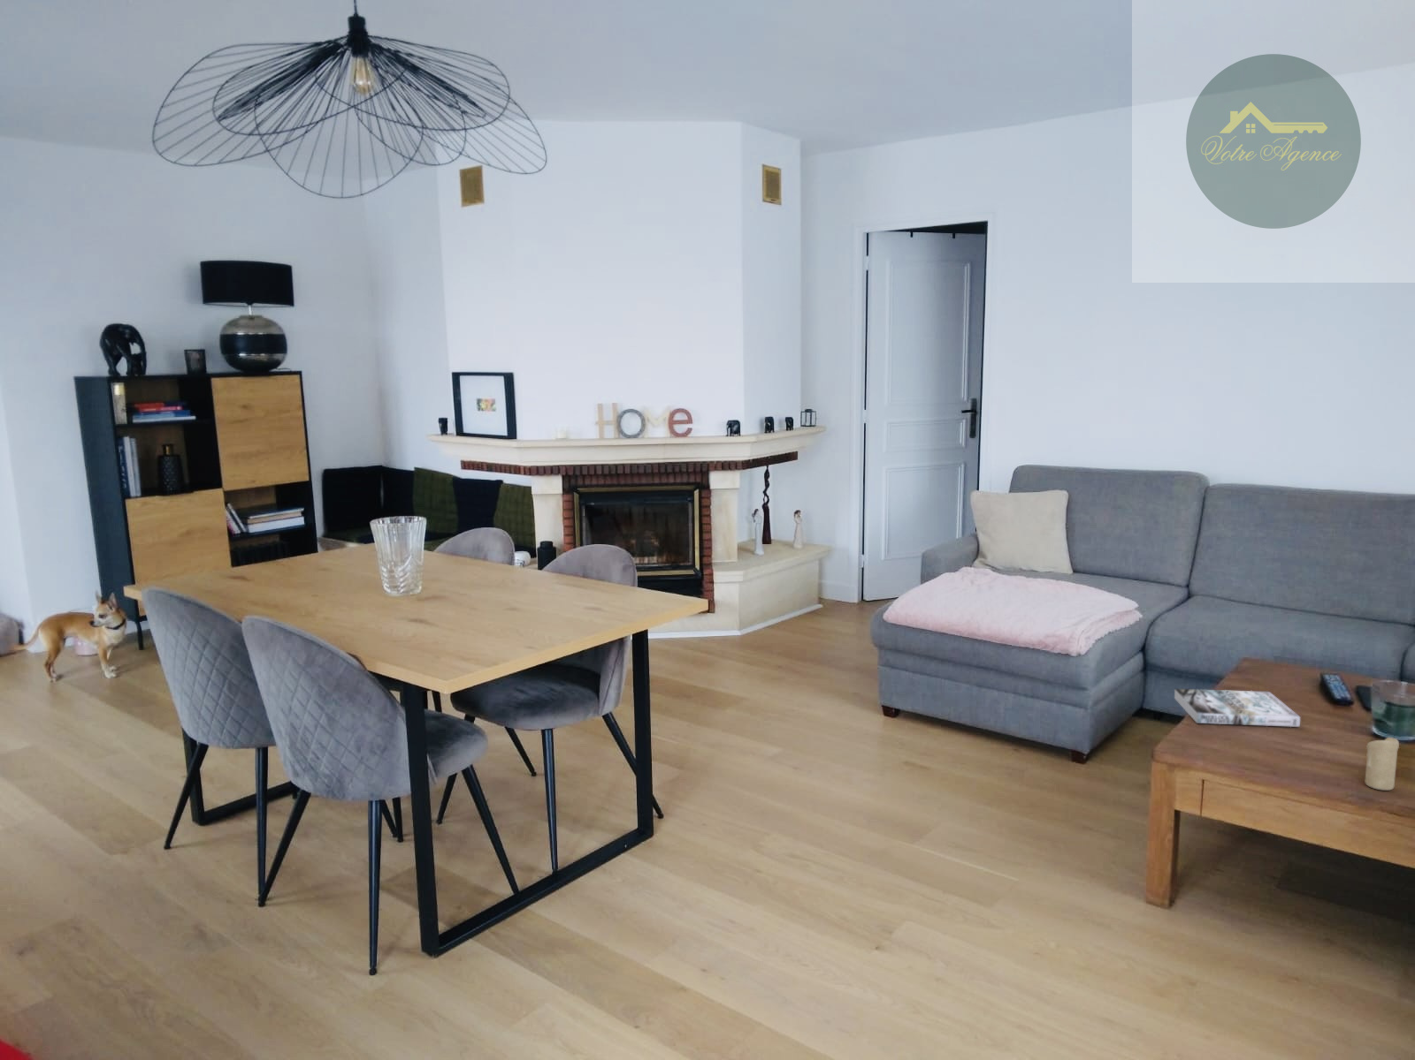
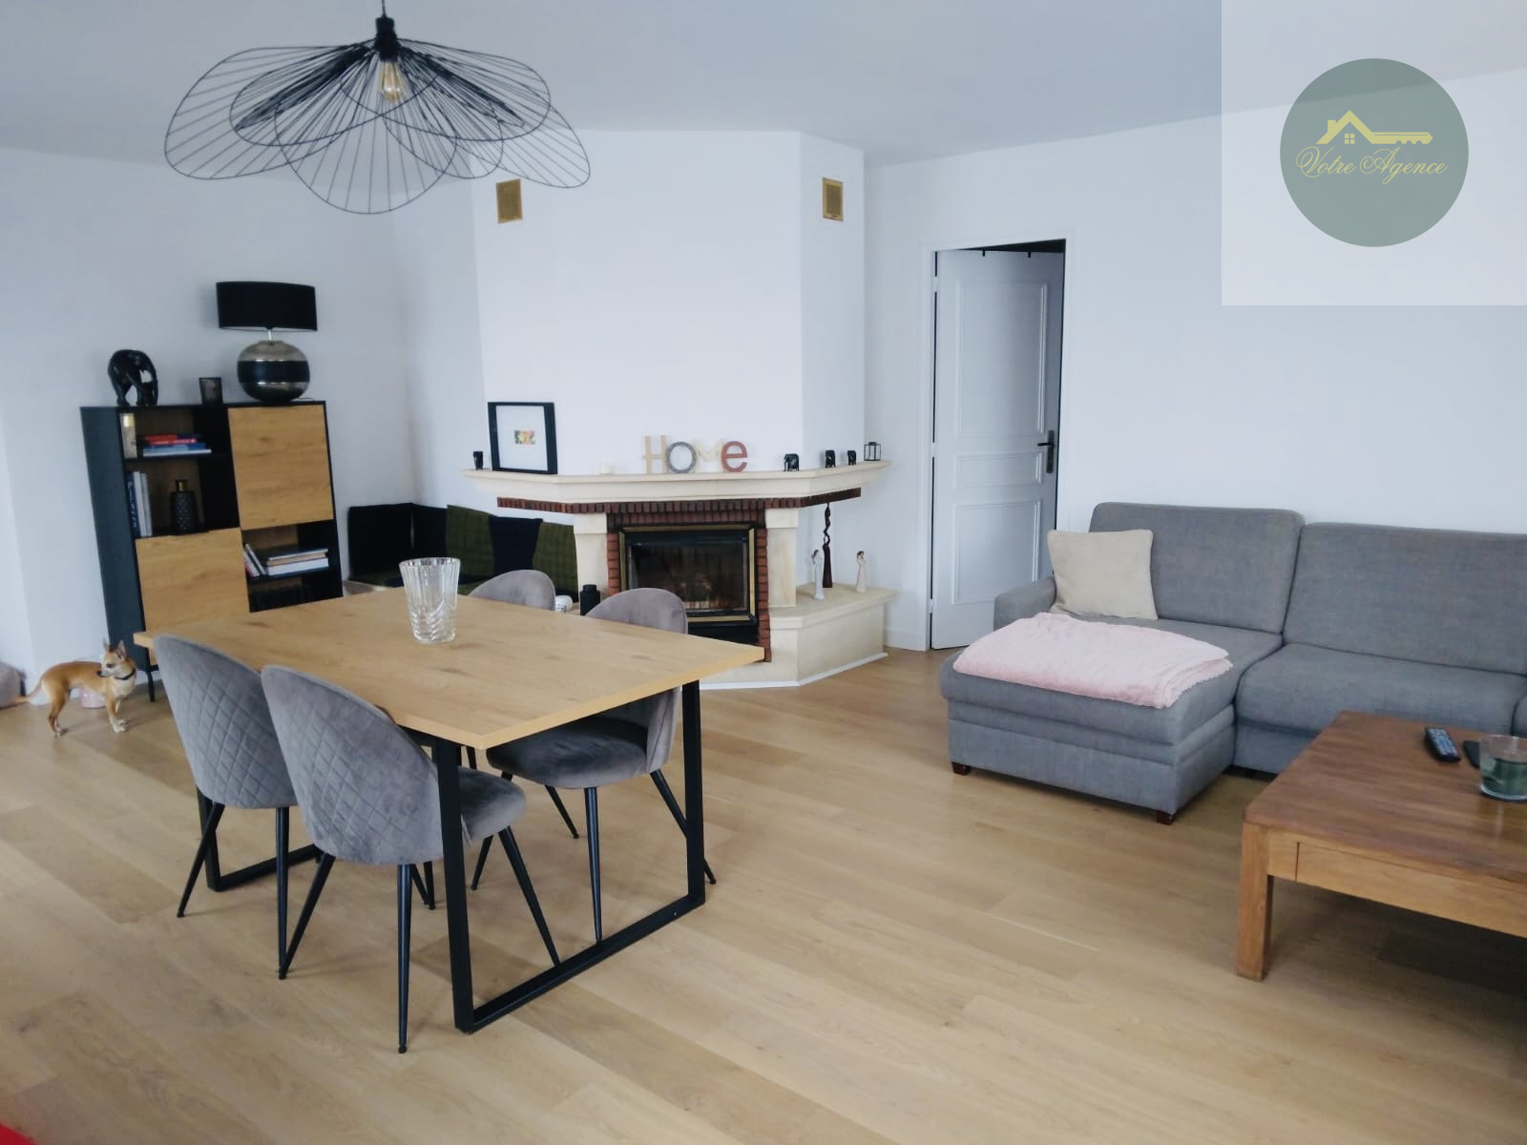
- candle [1365,737,1401,792]
- book [1173,688,1301,728]
